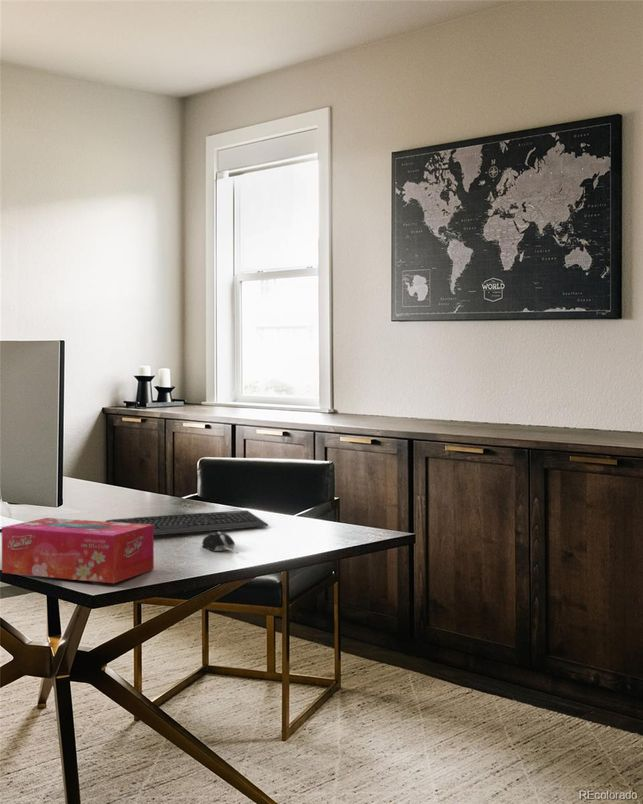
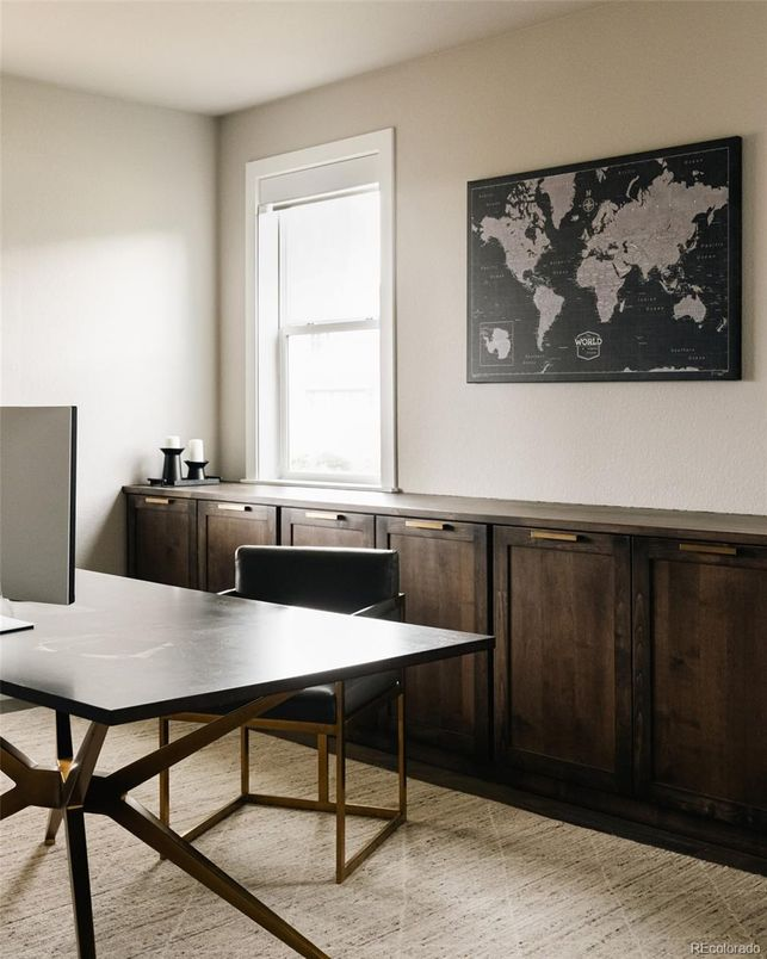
- tissue box [1,517,155,584]
- computer mouse [201,531,239,555]
- keyboard [104,509,269,536]
